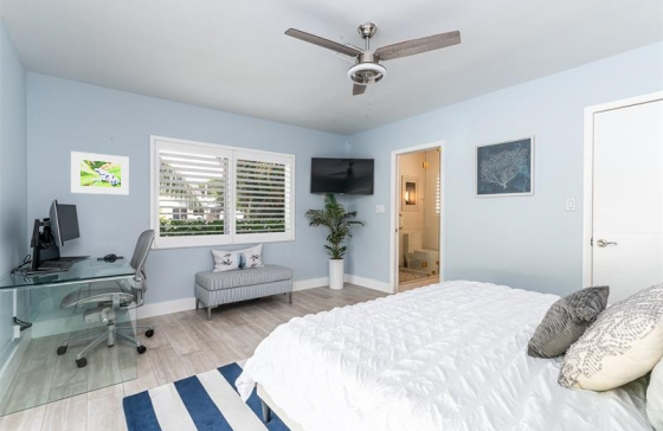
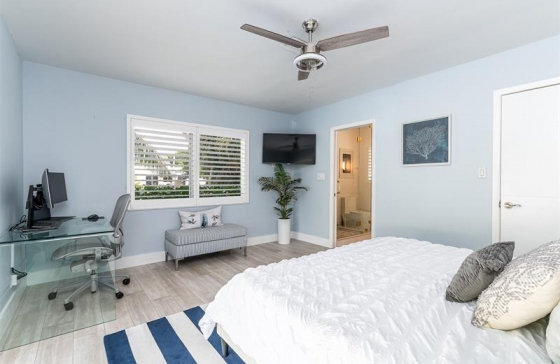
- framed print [70,150,130,195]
